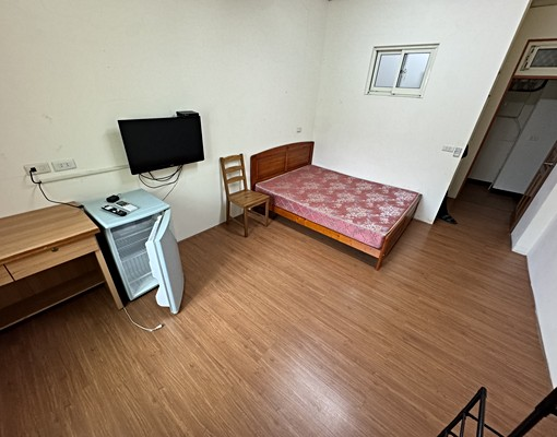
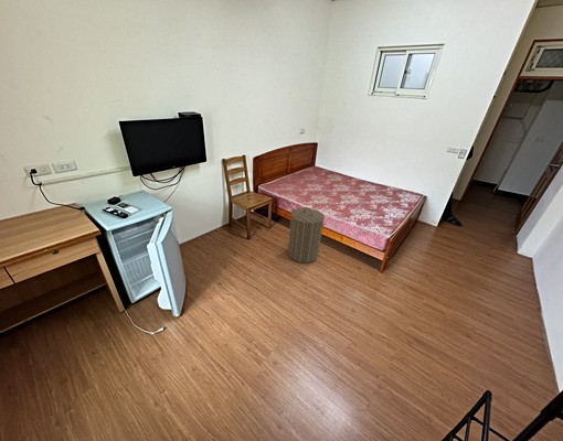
+ laundry hamper [287,206,327,263]
